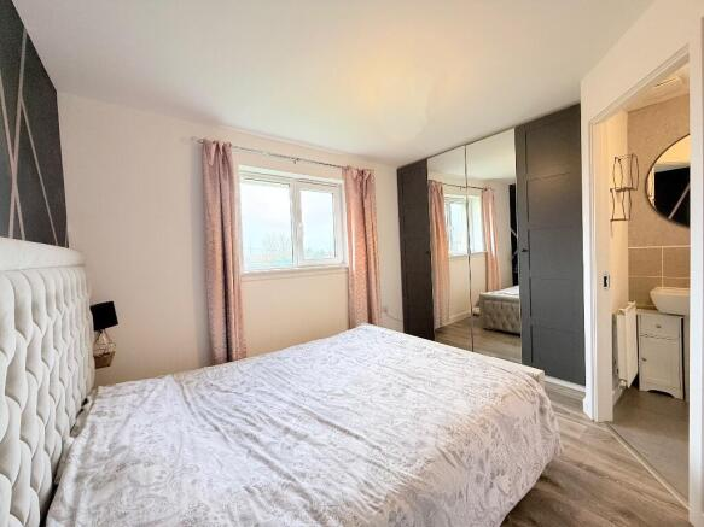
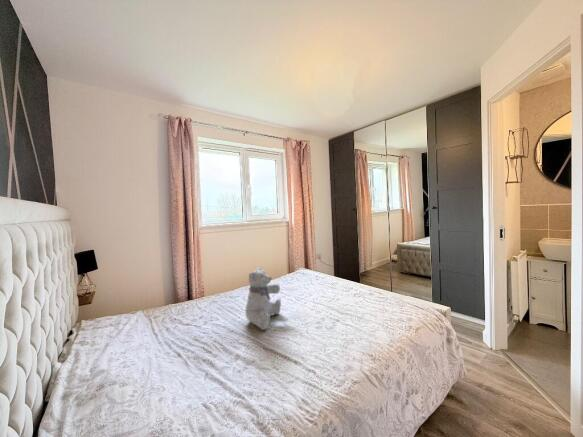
+ teddy bear [244,267,282,331]
